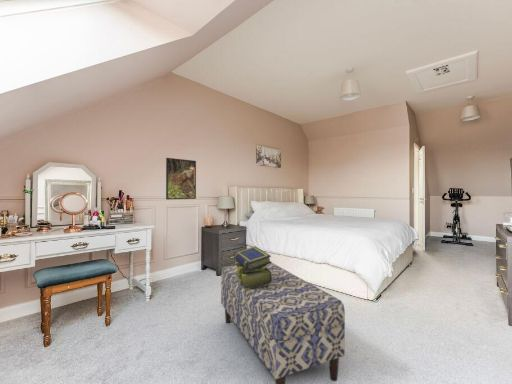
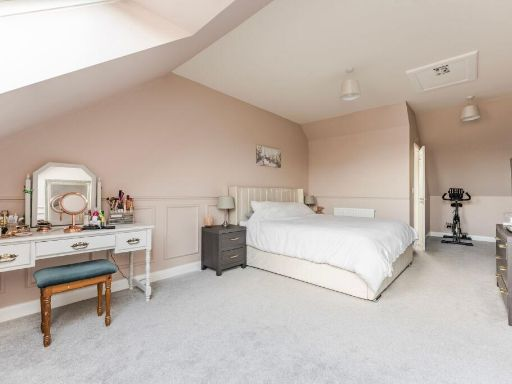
- stack of books [233,245,273,290]
- bench [220,262,346,384]
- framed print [165,157,197,201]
